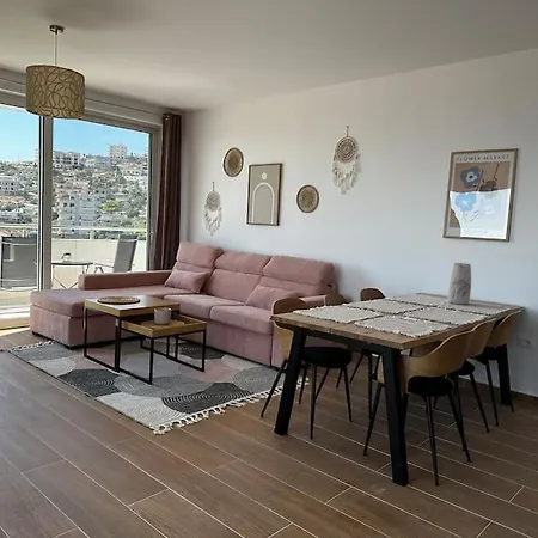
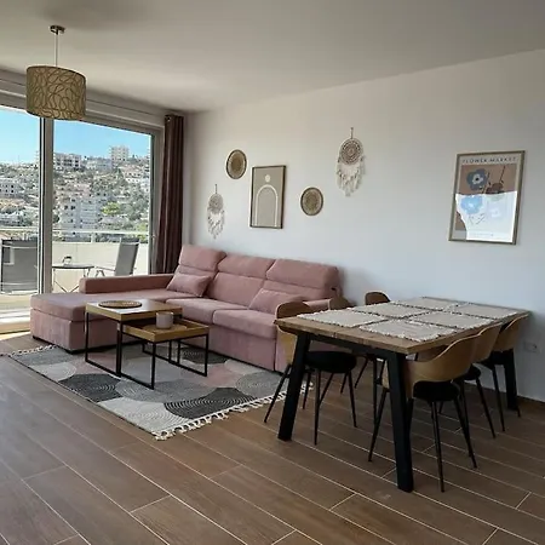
- vase [447,262,472,306]
